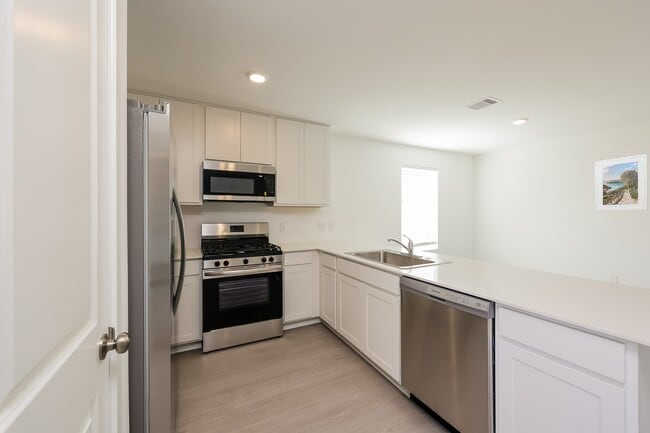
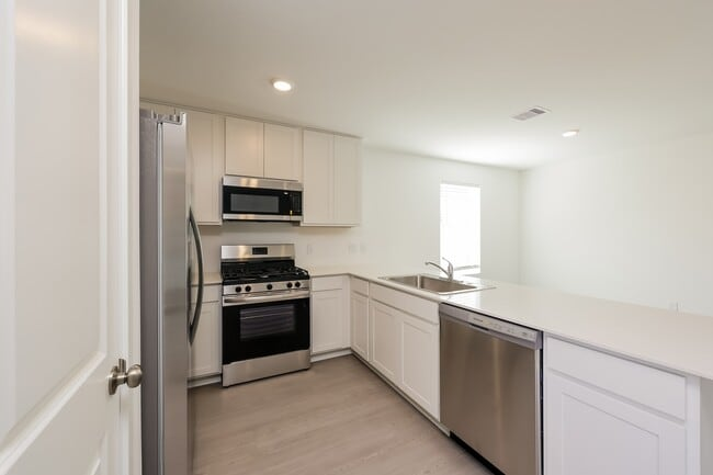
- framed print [594,153,649,212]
